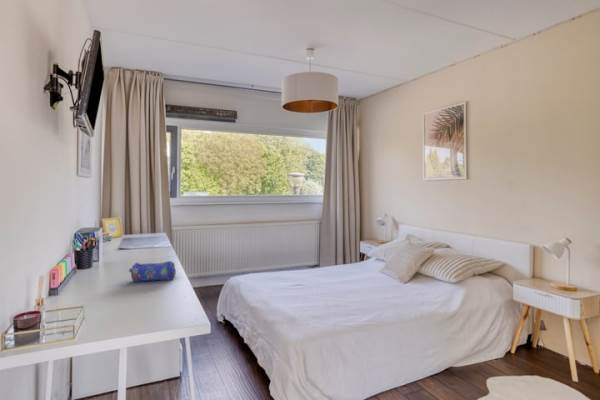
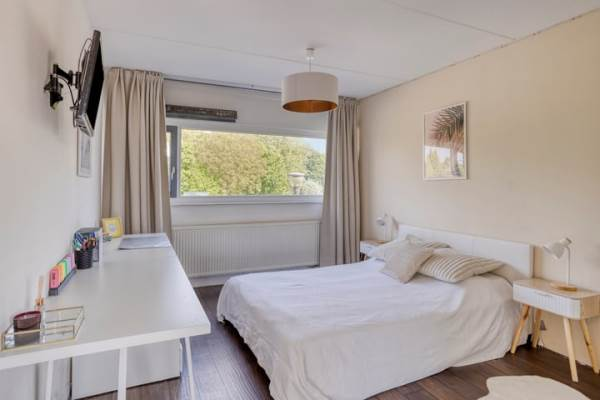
- pencil case [128,260,177,282]
